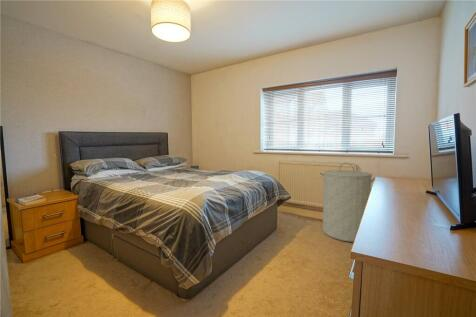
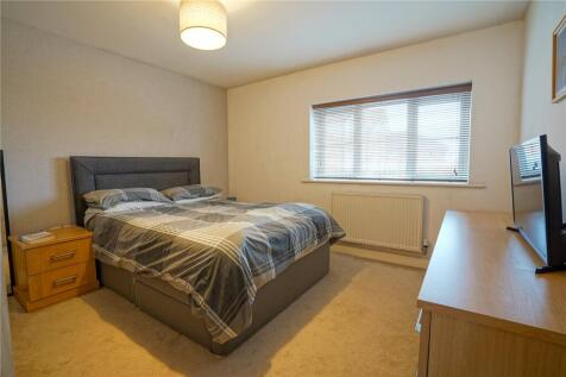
- laundry hamper [318,161,376,243]
